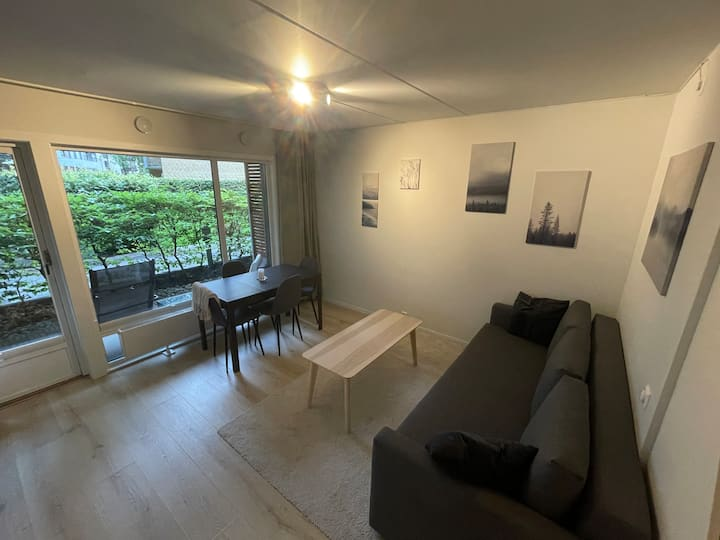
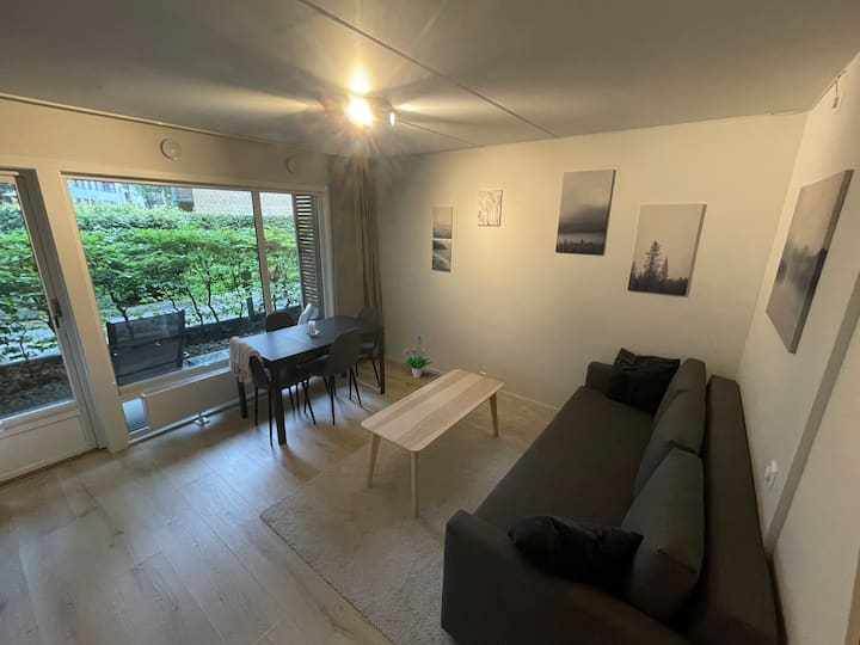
+ potted plant [401,333,432,379]
